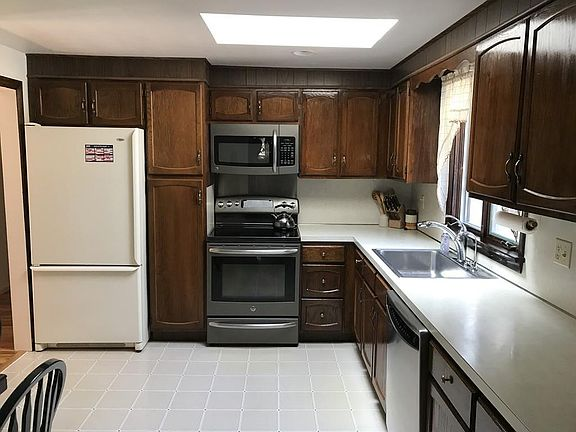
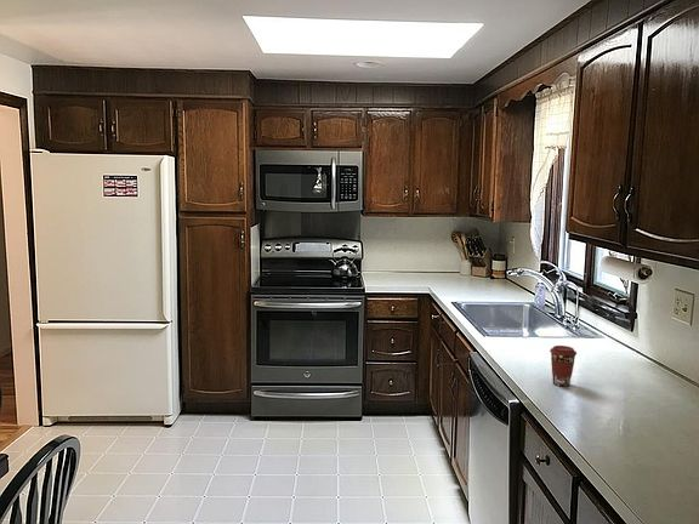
+ coffee cup [549,344,578,387]
